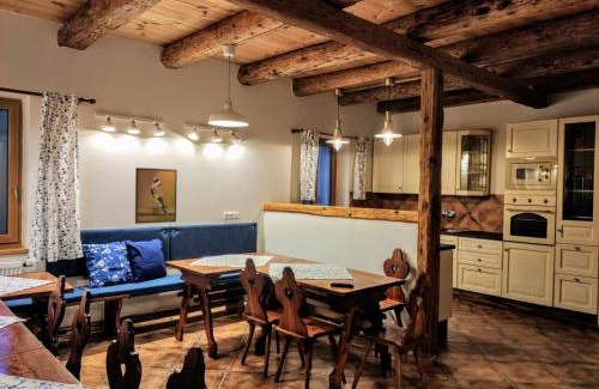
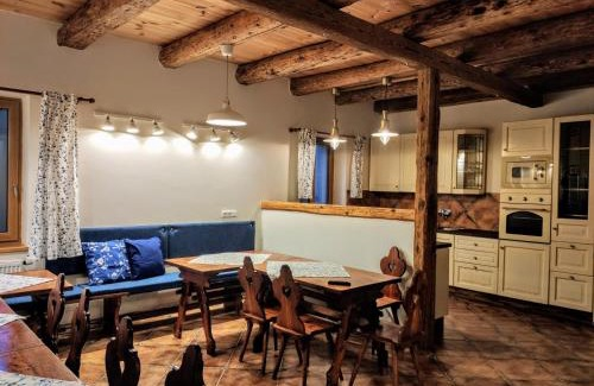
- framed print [134,166,179,225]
